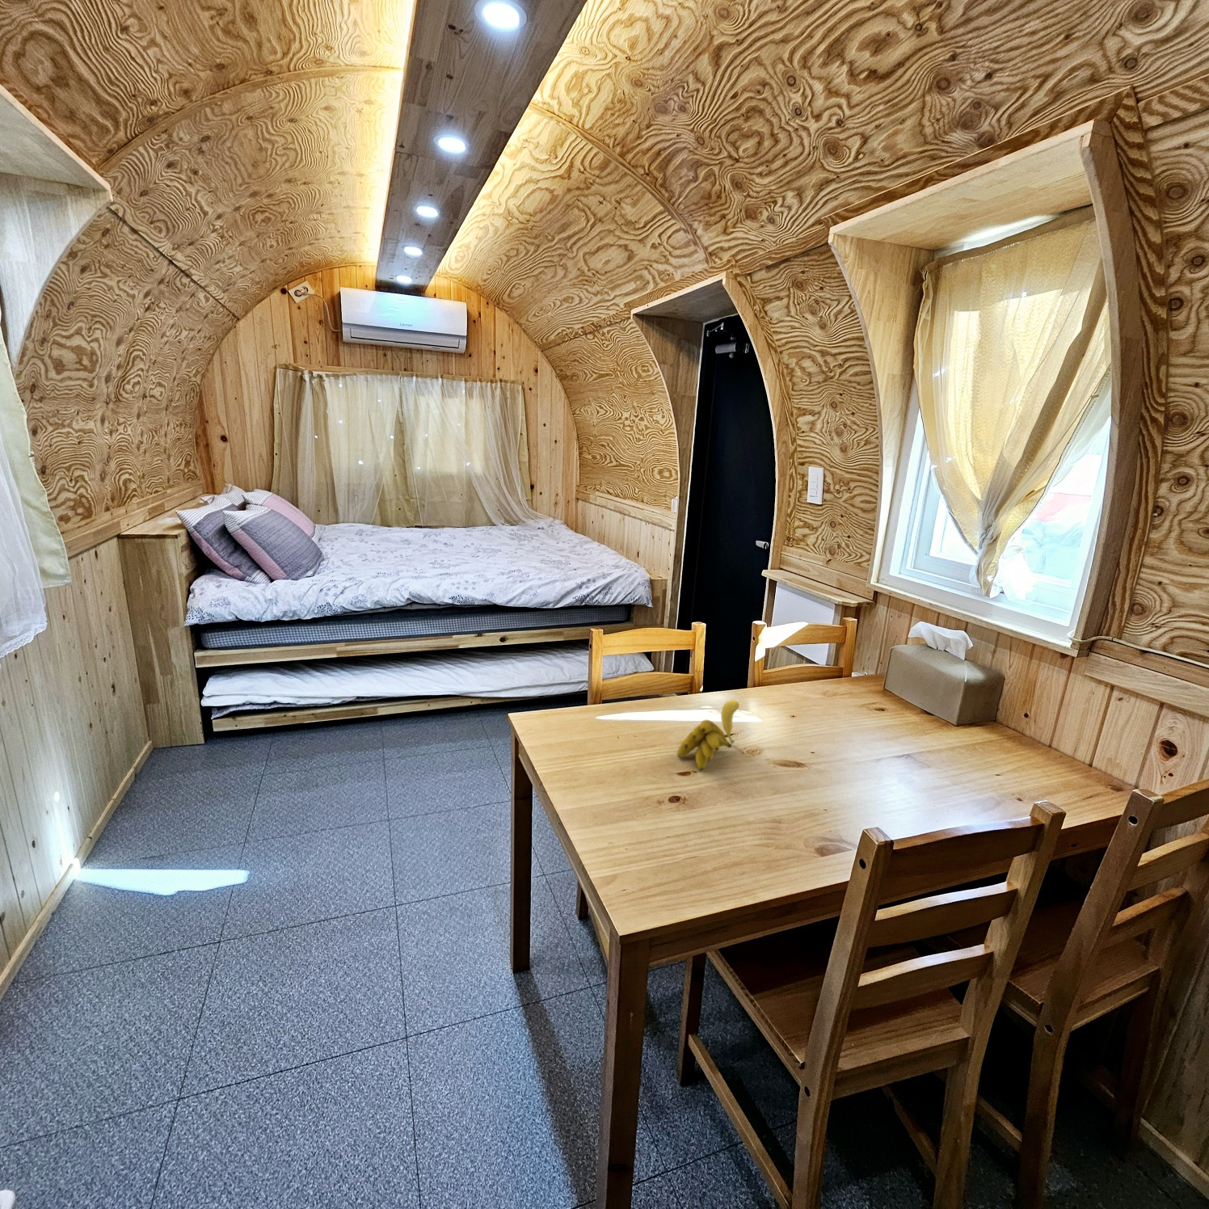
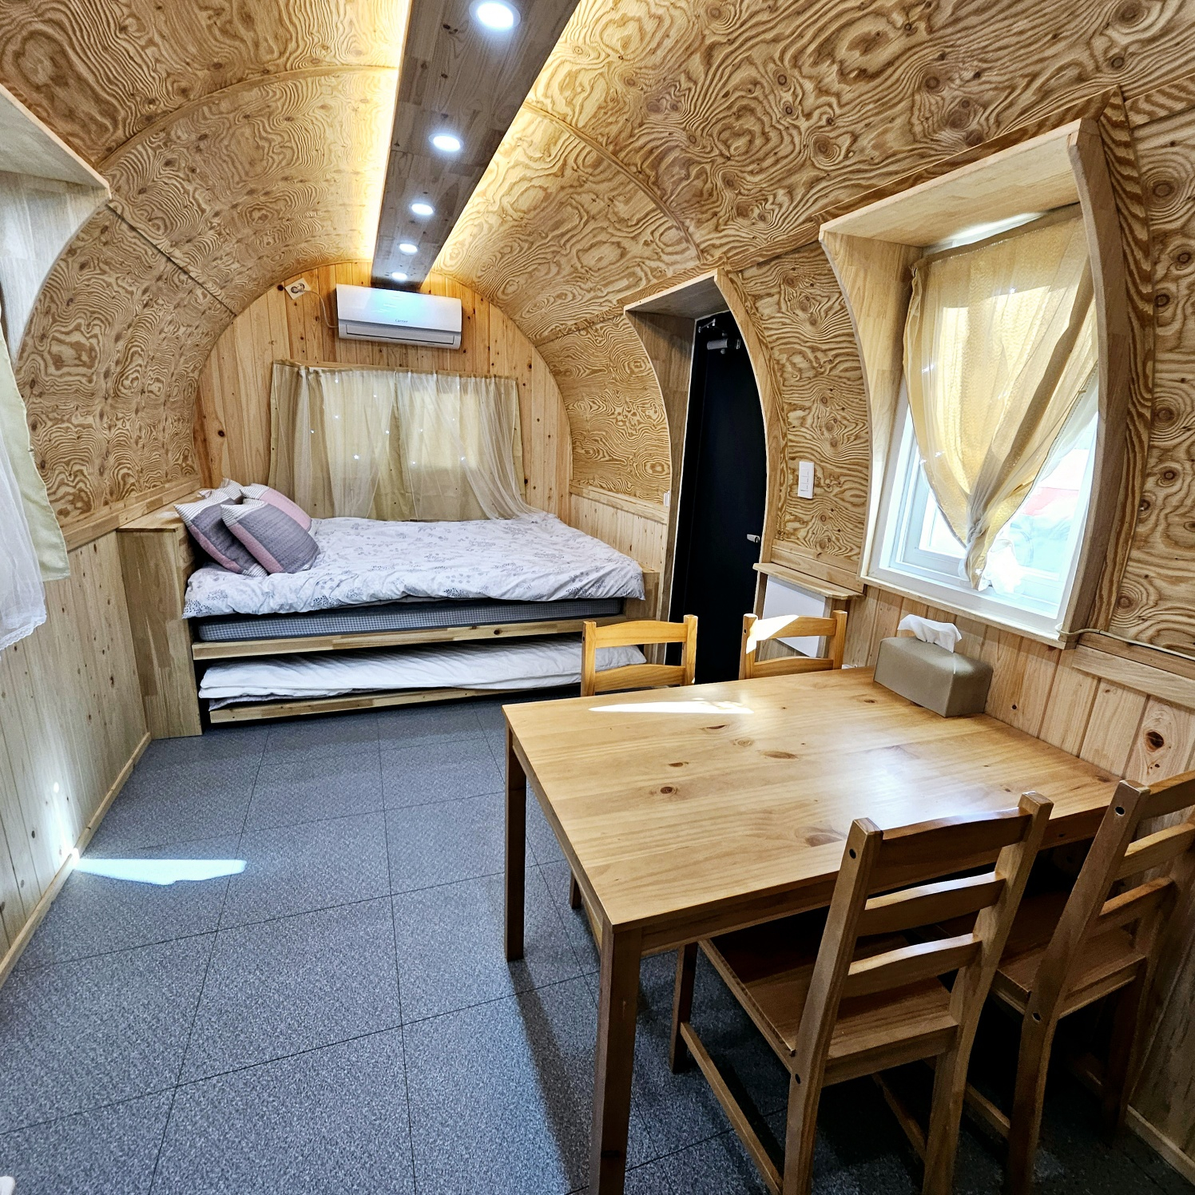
- banana [676,699,741,771]
